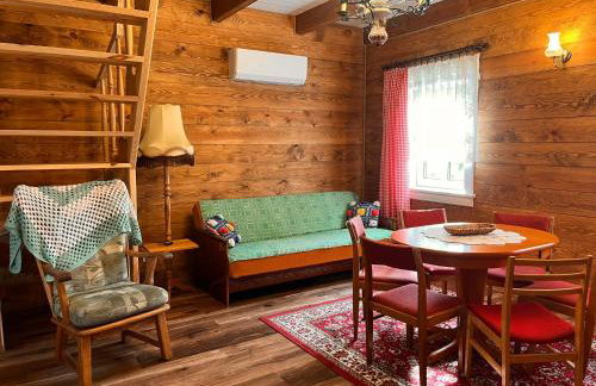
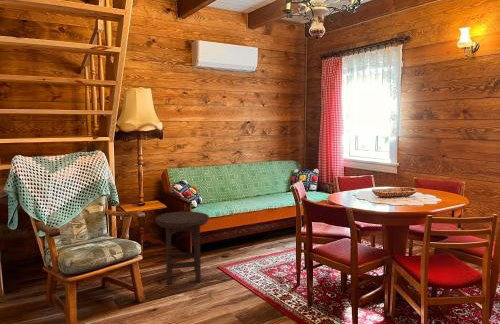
+ stool [154,210,210,285]
